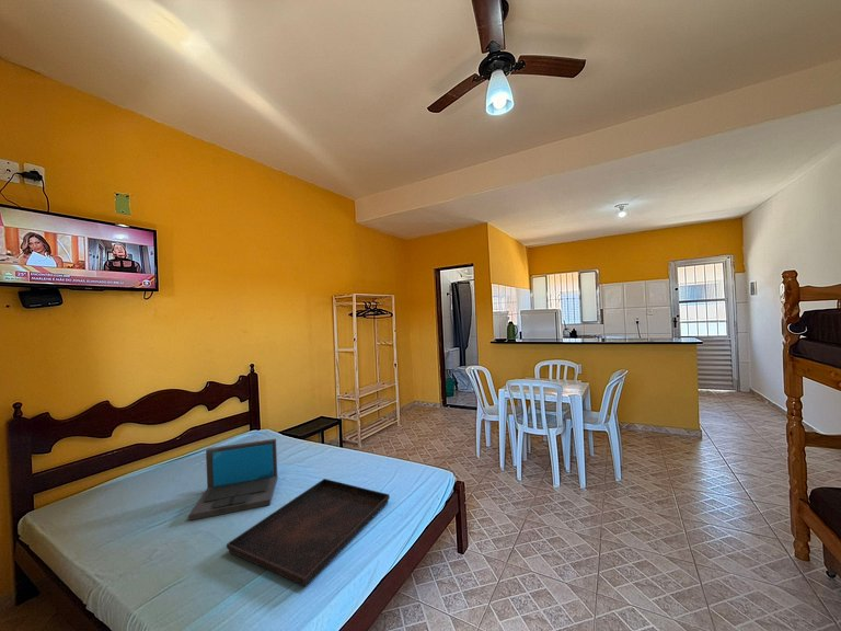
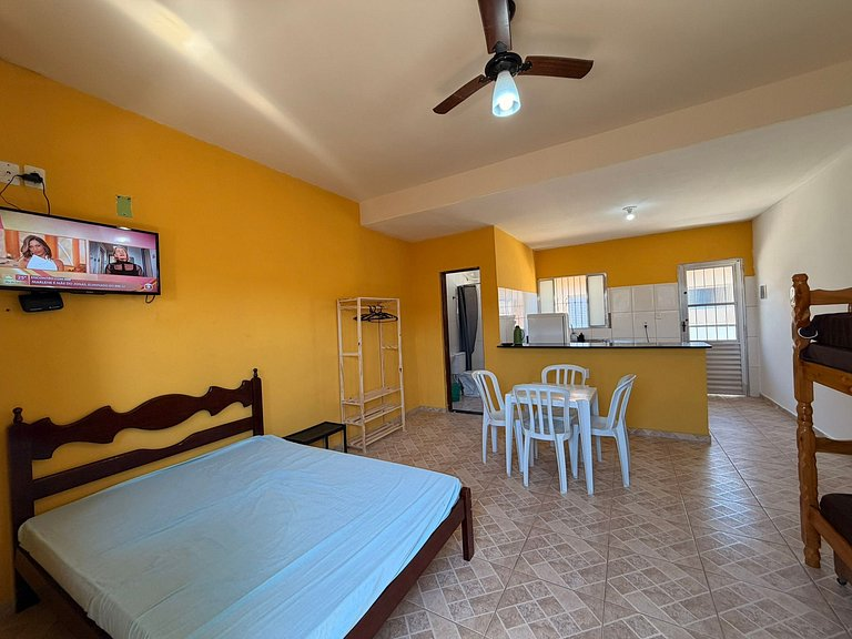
- laptop [187,438,279,521]
- serving tray [226,478,391,587]
